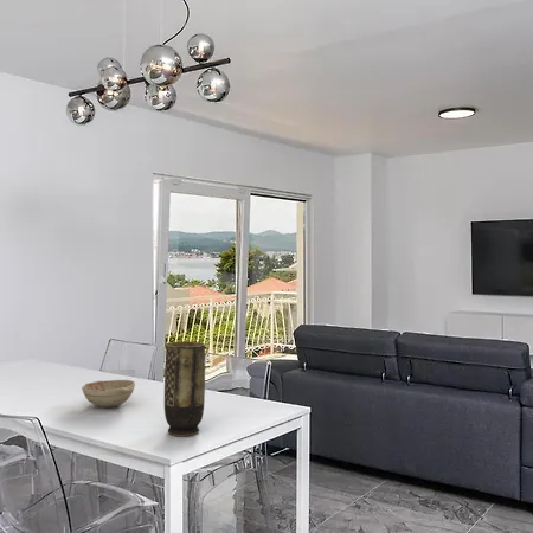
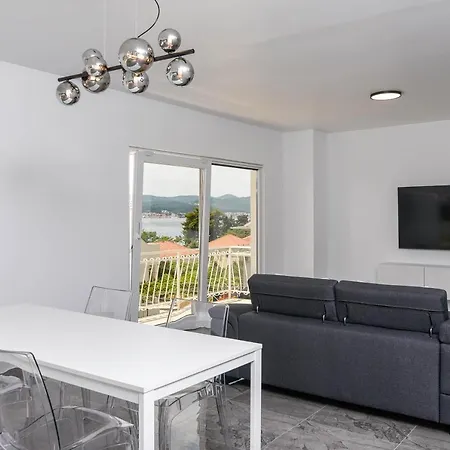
- decorative bowl [81,379,136,409]
- vase [163,340,206,437]
